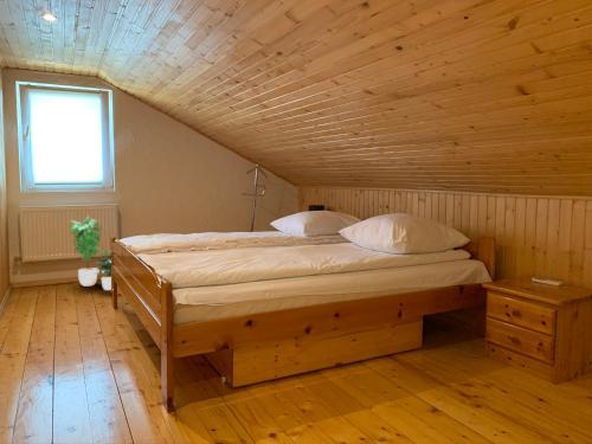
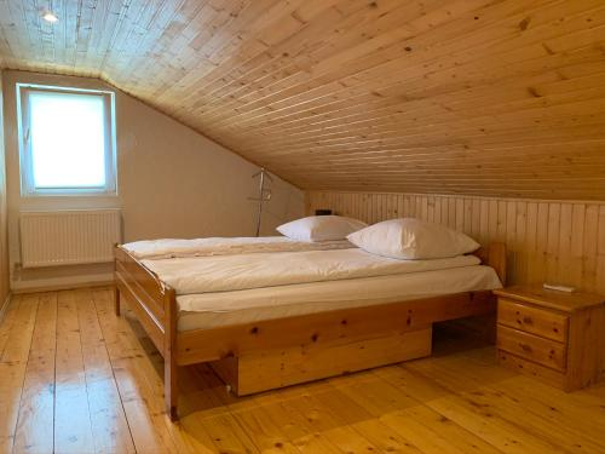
- potted plant [67,217,112,291]
